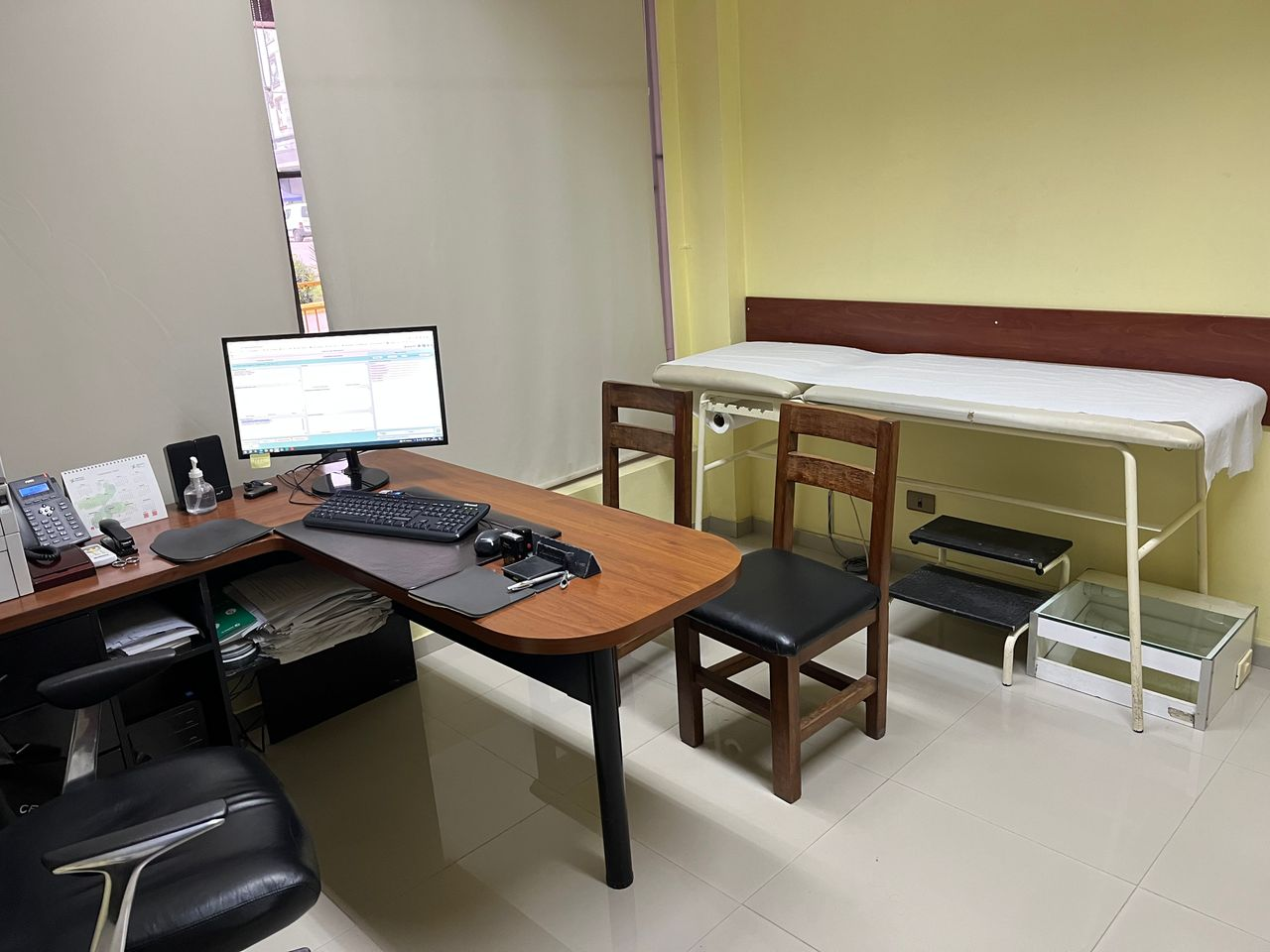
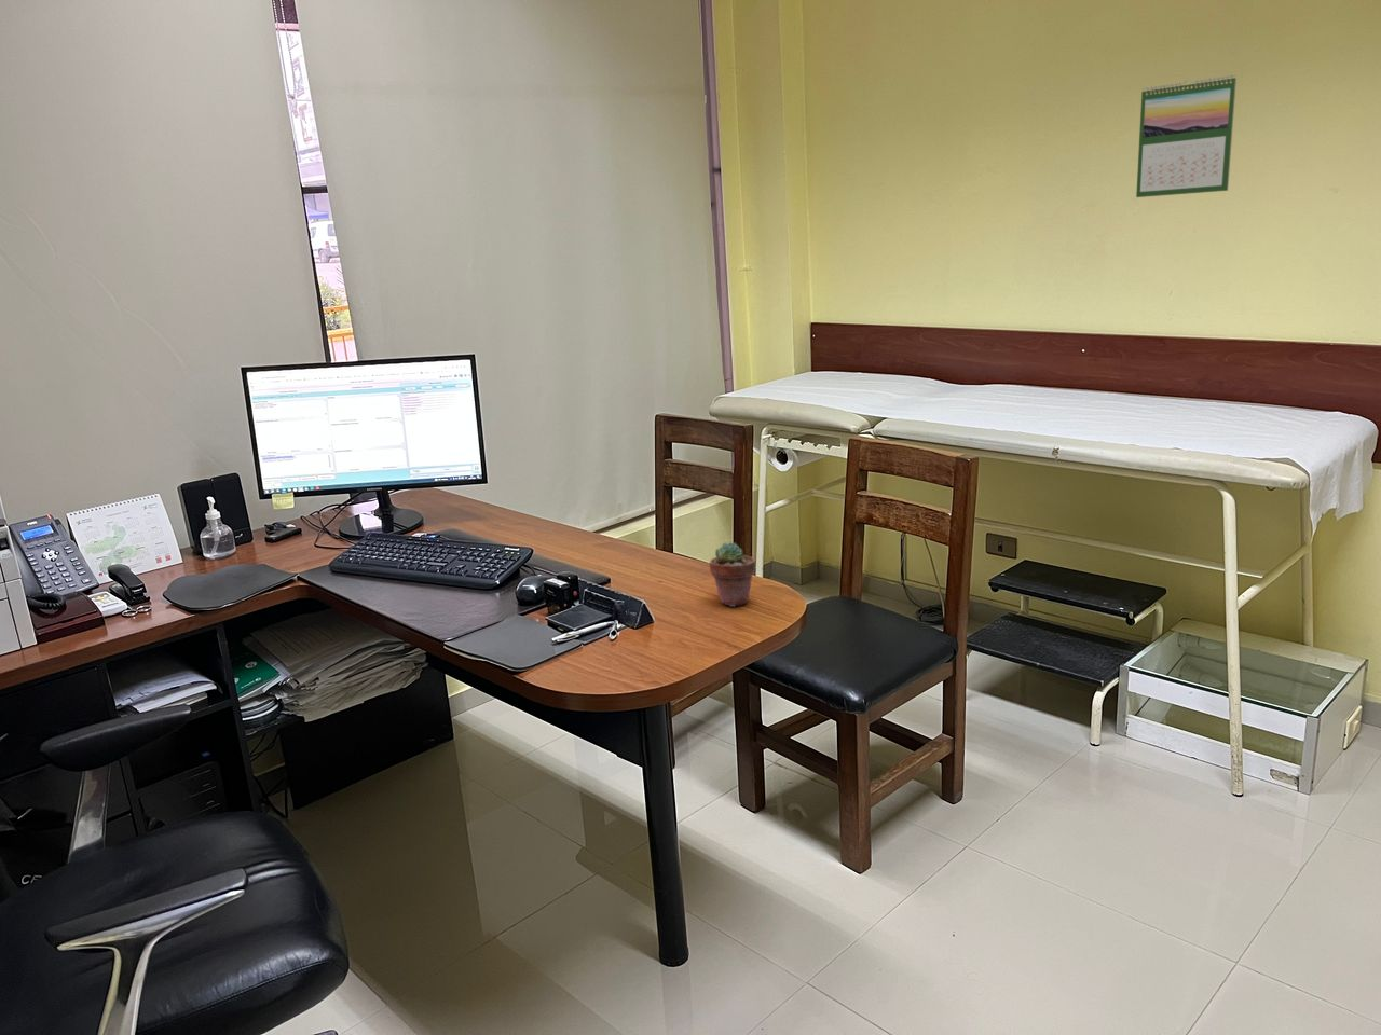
+ calendar [1135,74,1237,198]
+ potted succulent [709,541,757,608]
